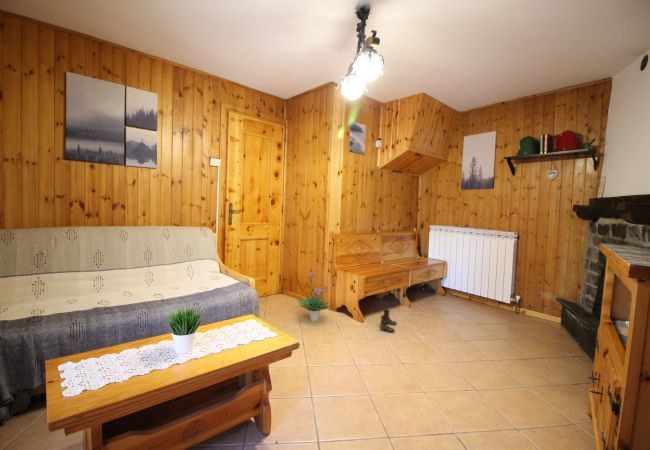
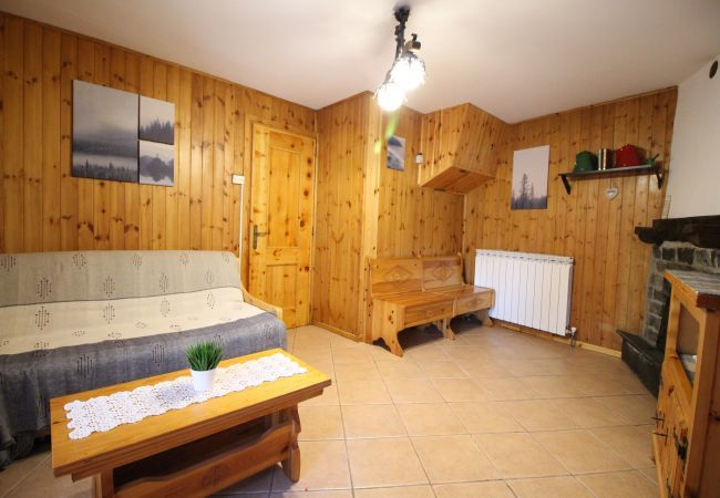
- boots [379,309,398,333]
- potted plant [297,271,332,323]
